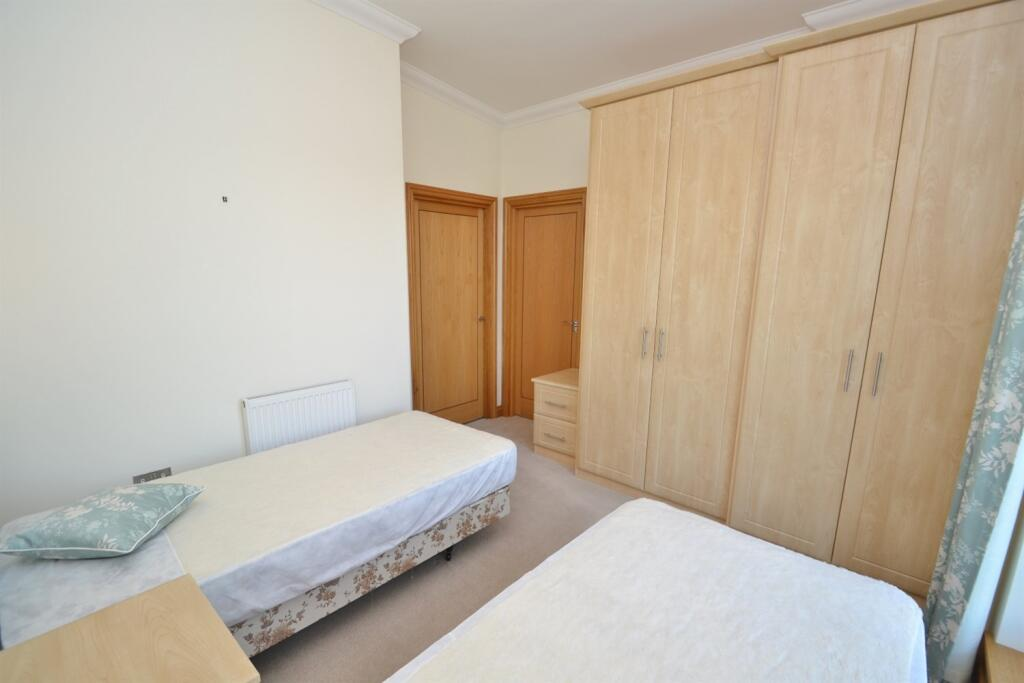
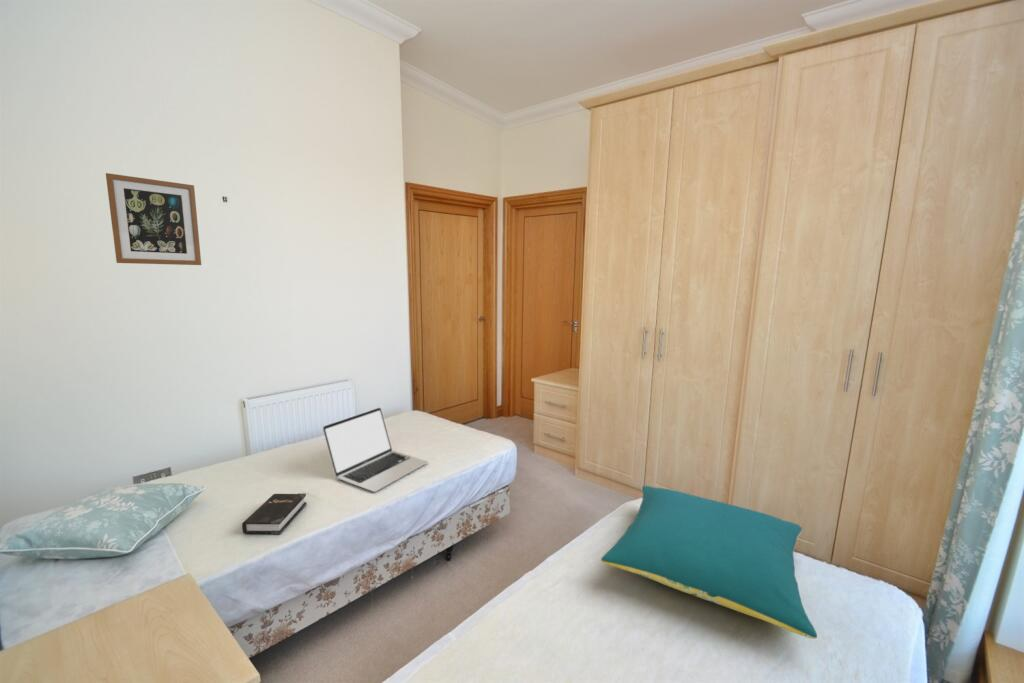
+ pillow [600,485,818,640]
+ laptop [322,407,429,493]
+ wall art [105,172,202,266]
+ hardback book [241,492,308,535]
